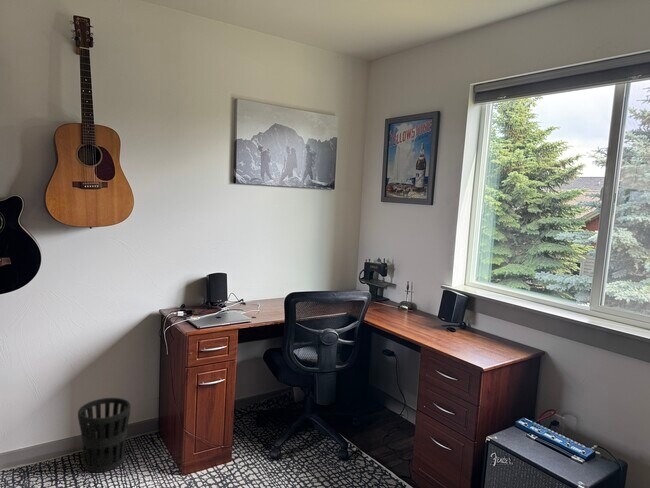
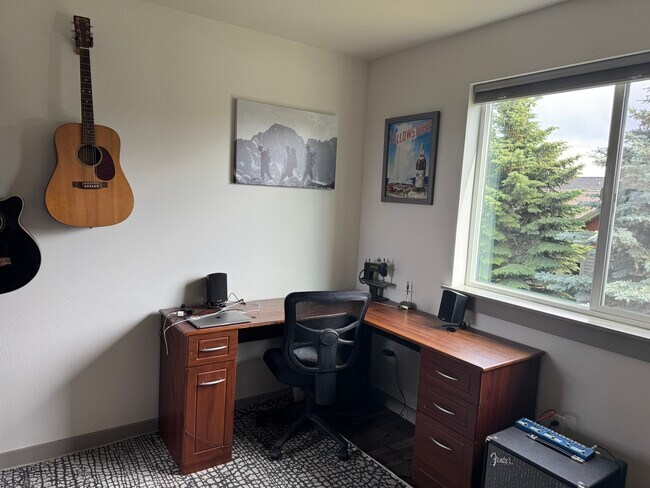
- wastebasket [77,397,132,473]
